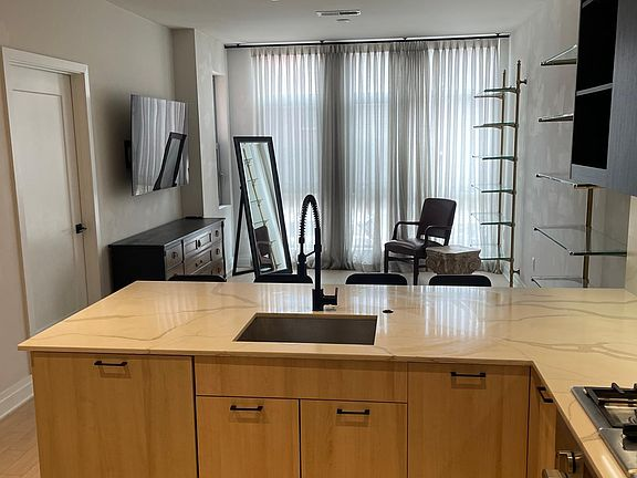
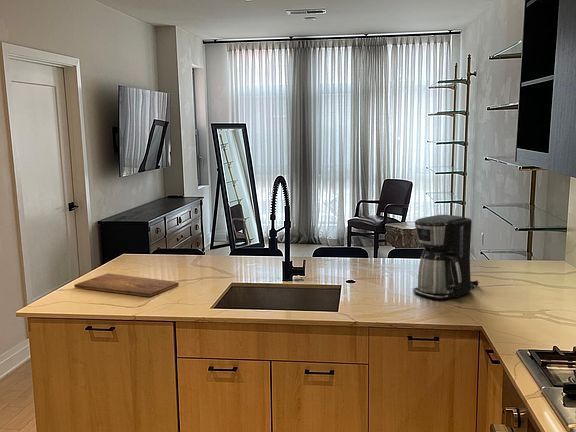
+ coffee maker [412,214,481,300]
+ cutting board [73,273,180,298]
